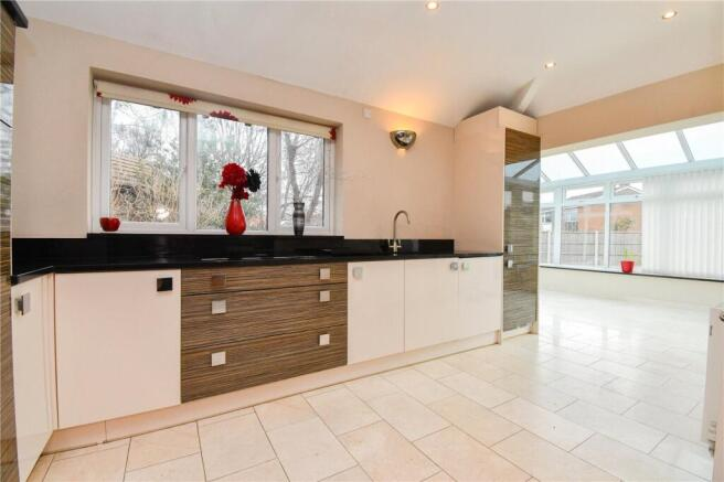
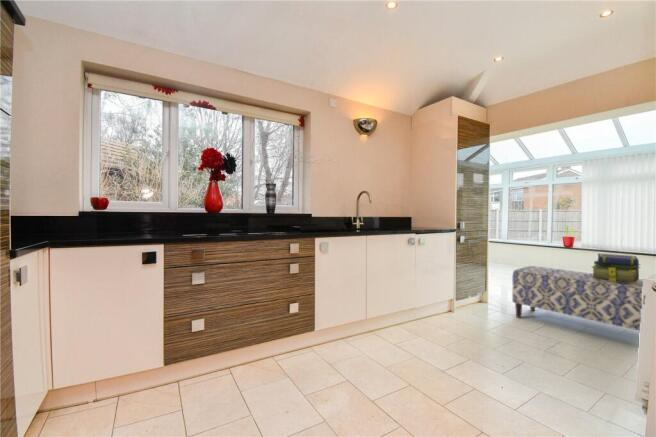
+ bench [511,265,644,332]
+ stack of books [590,252,642,283]
